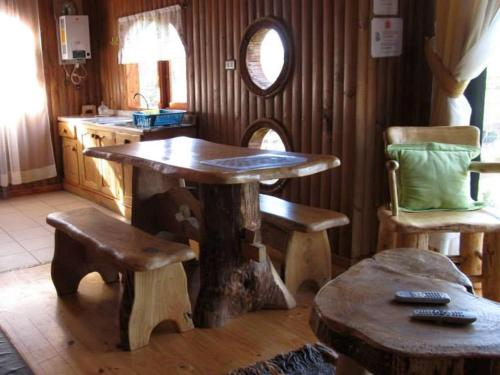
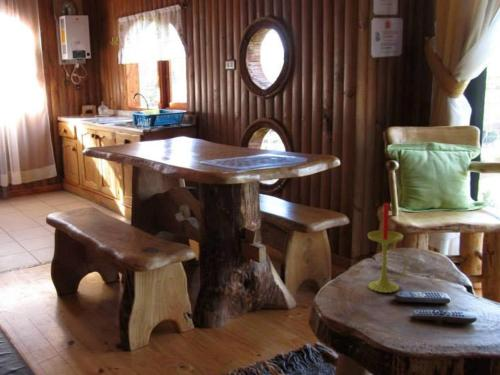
+ candle [367,202,408,294]
